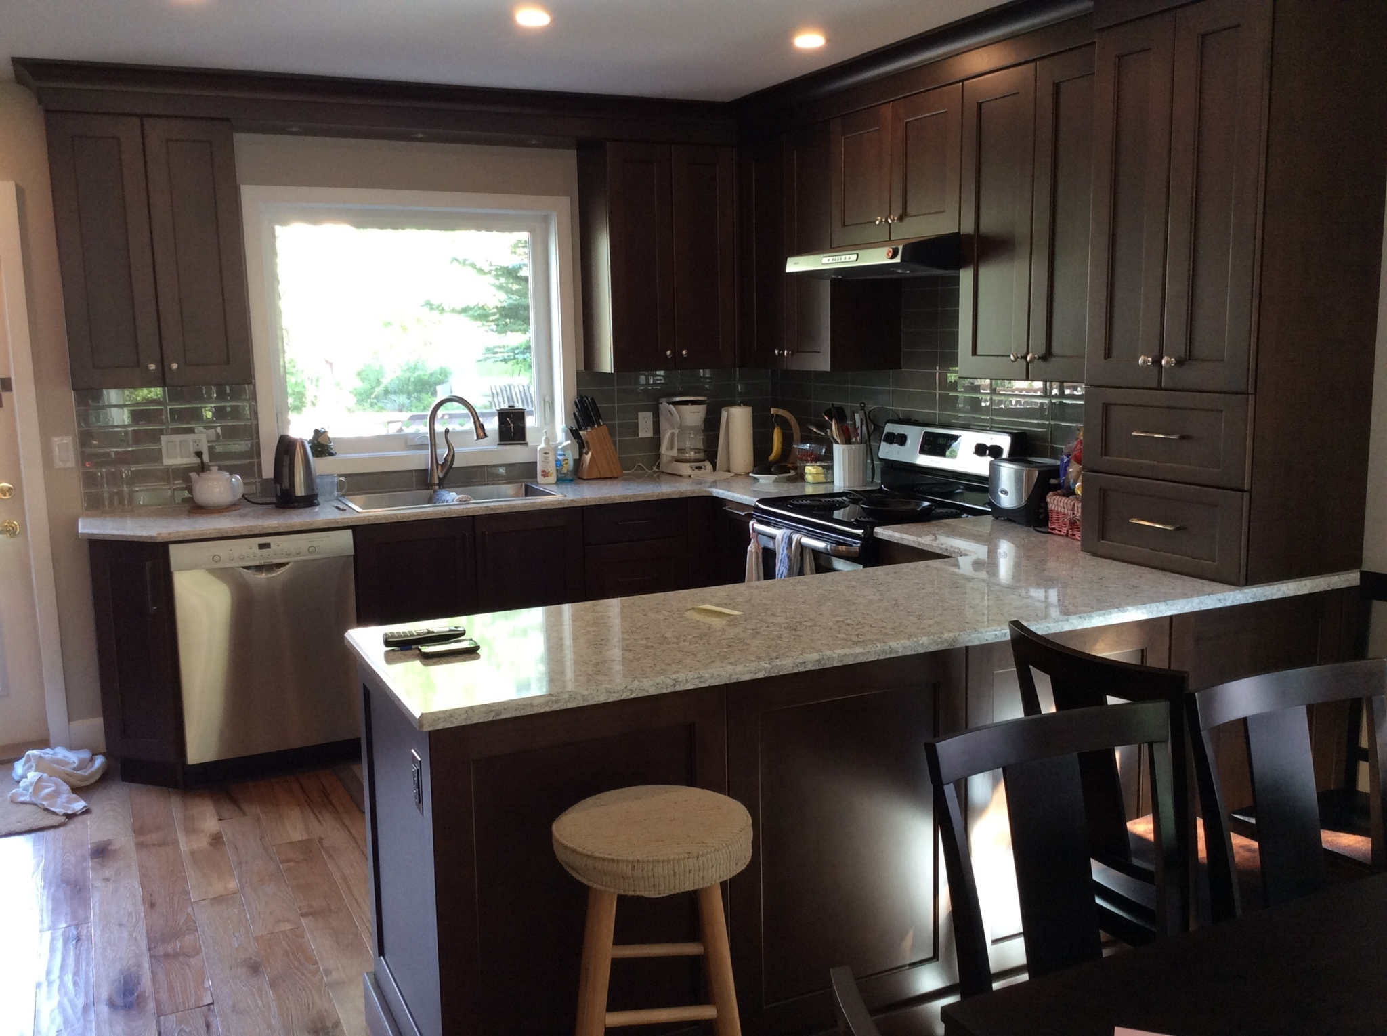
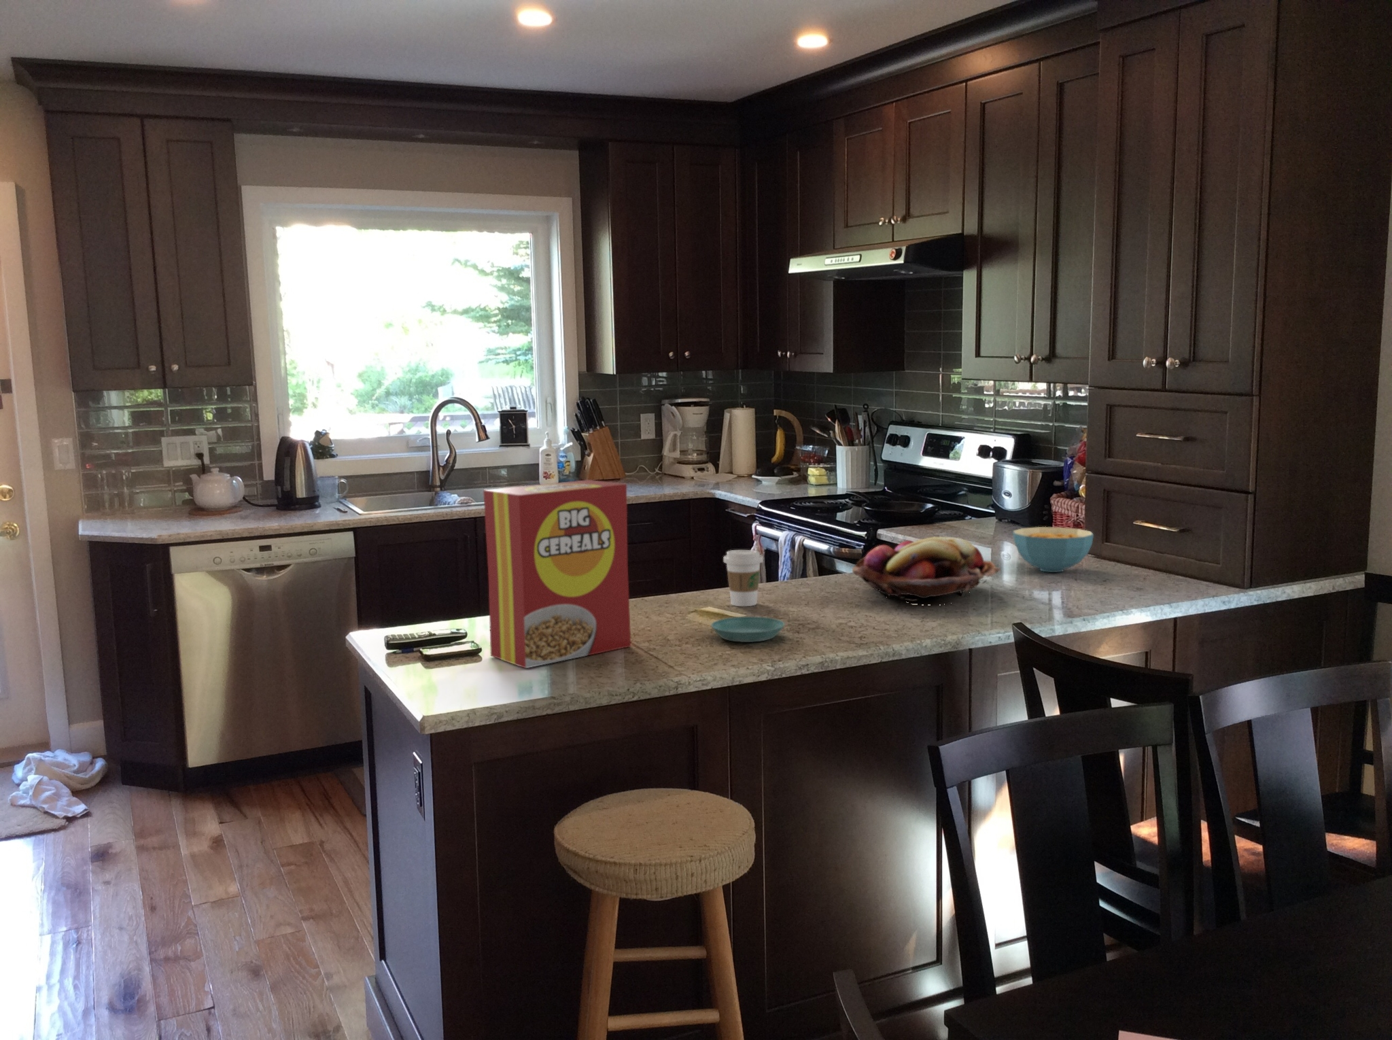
+ coffee cup [723,549,764,607]
+ saucer [710,616,785,643]
+ cereal bowl [1012,527,1095,574]
+ fruit basket [851,536,1001,606]
+ cereal box [483,480,633,669]
